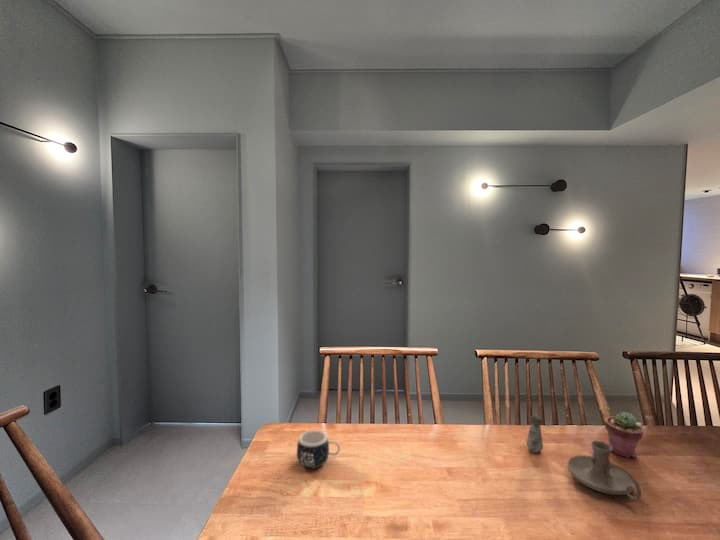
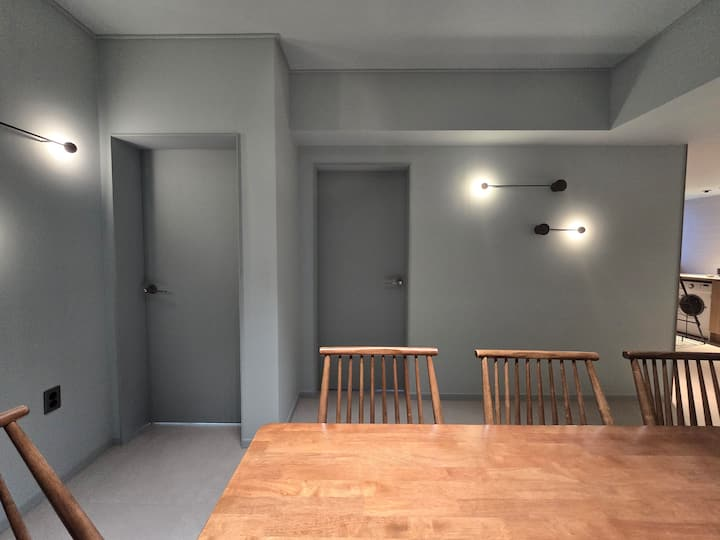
- candle holder [566,440,642,502]
- potted succulent [604,411,645,459]
- mug [296,429,341,470]
- salt shaker [526,414,544,454]
